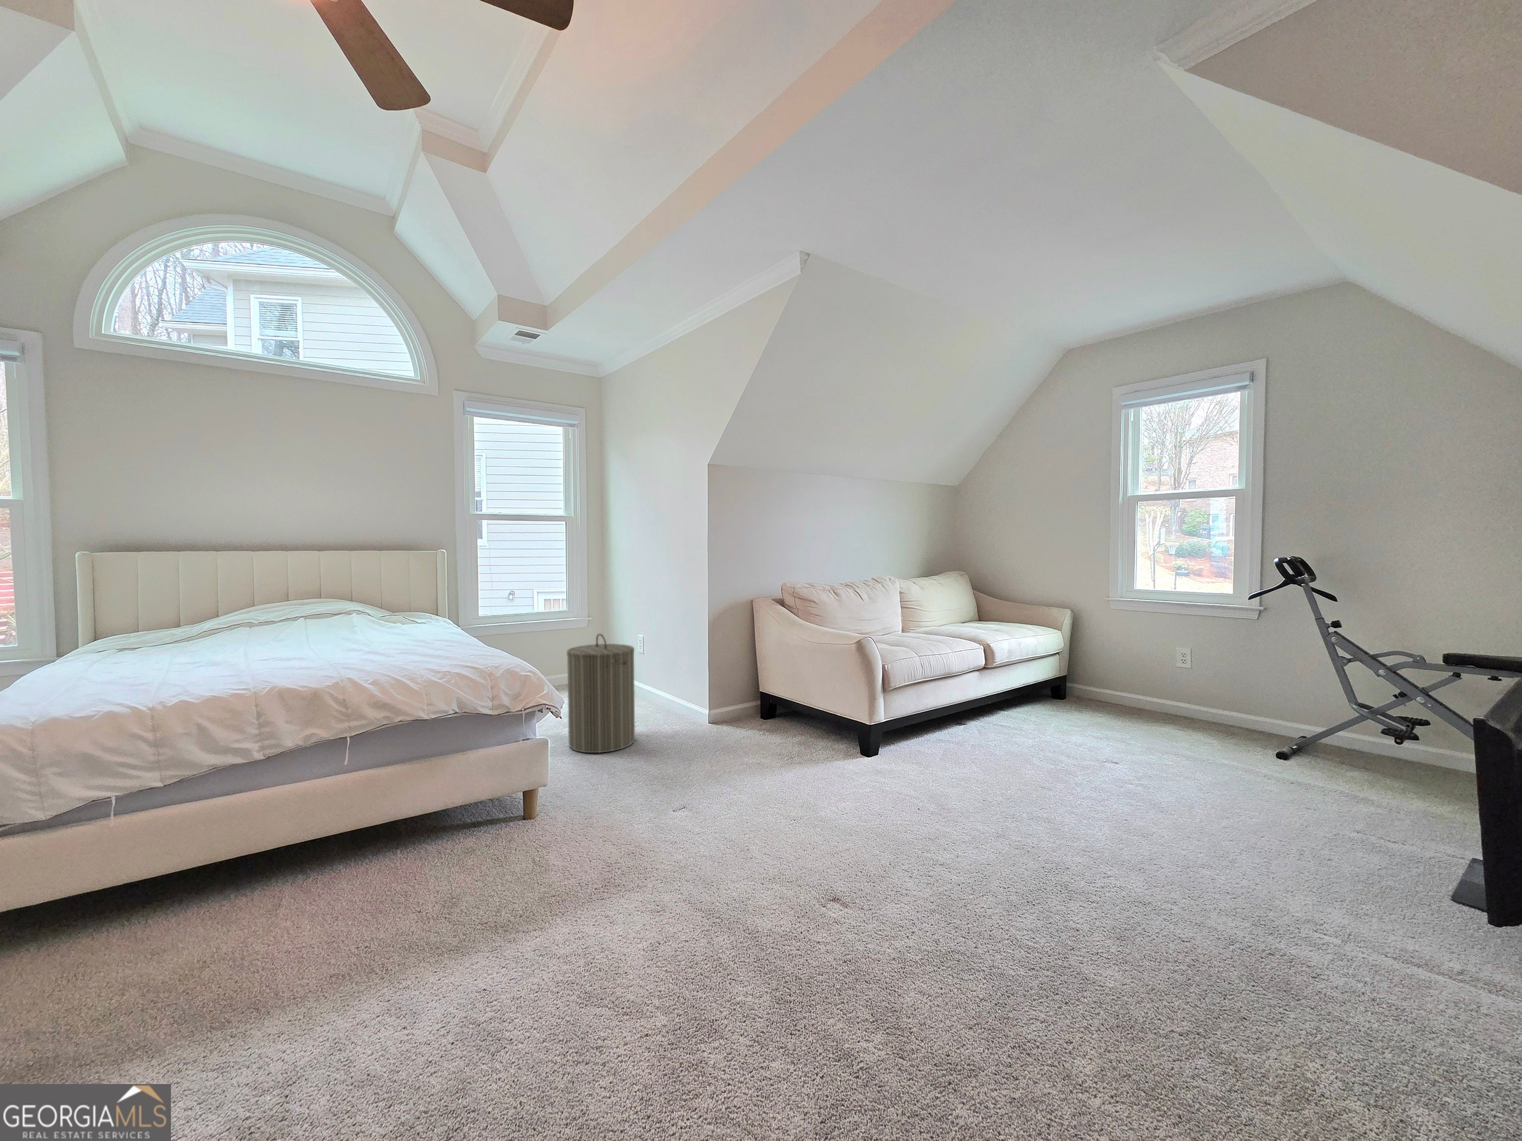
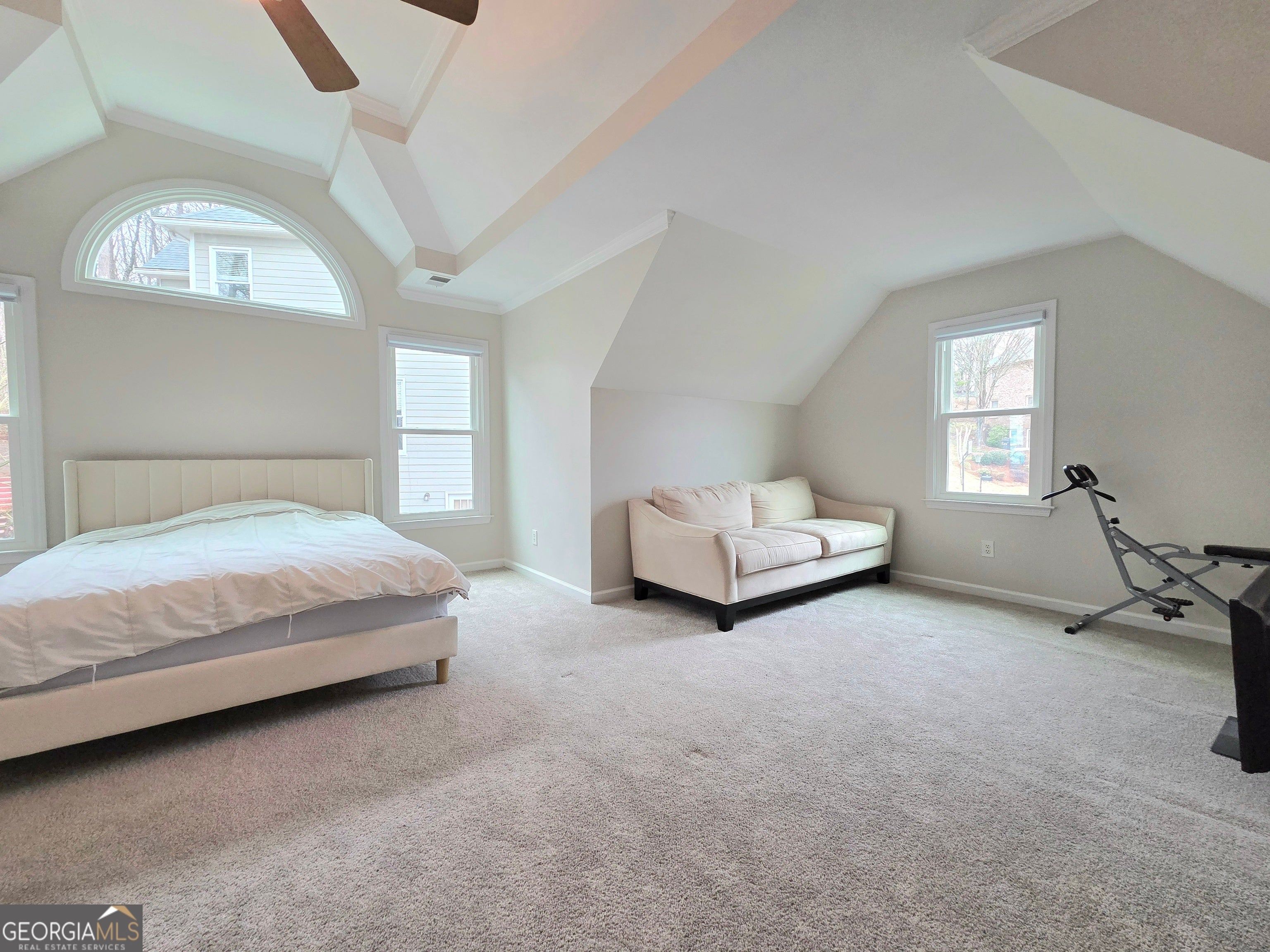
- laundry hamper [567,633,635,753]
